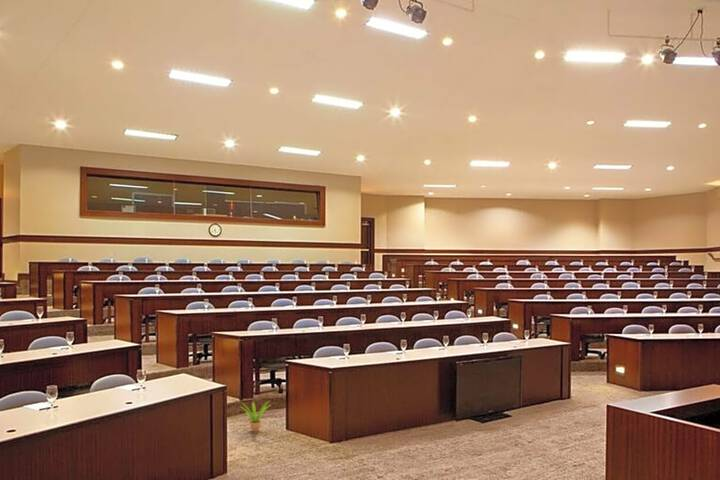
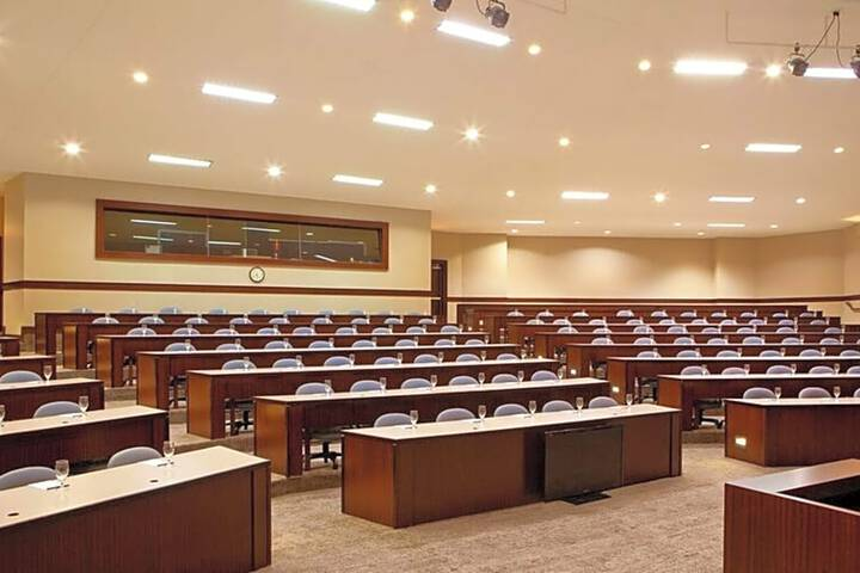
- potted plant [239,399,272,433]
